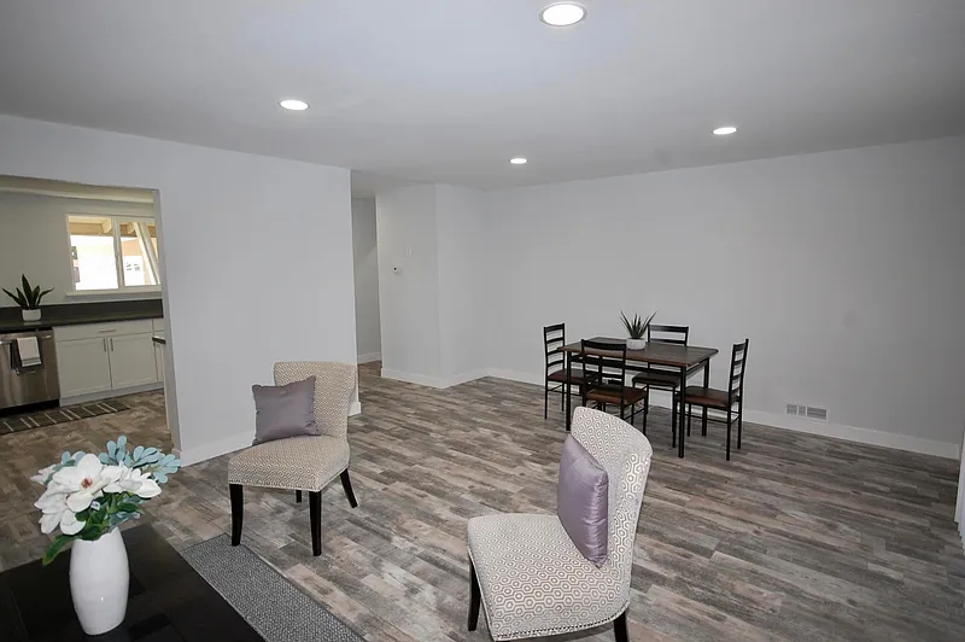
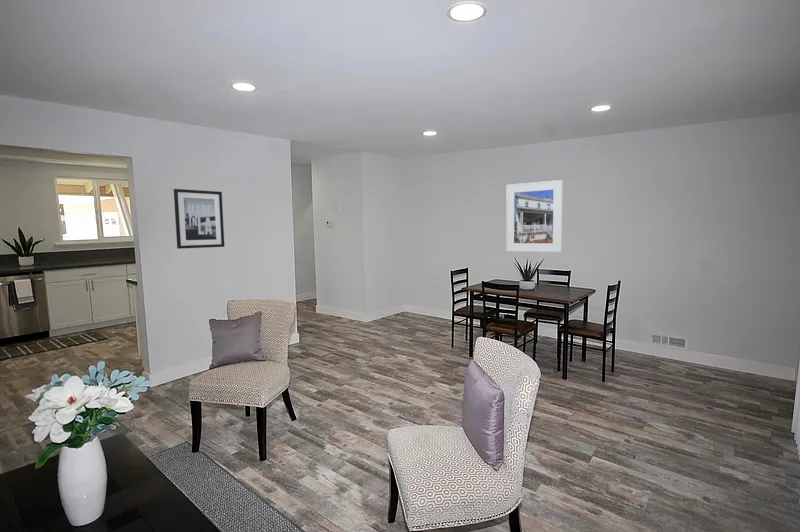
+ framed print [505,179,564,253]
+ wall art [173,188,226,250]
